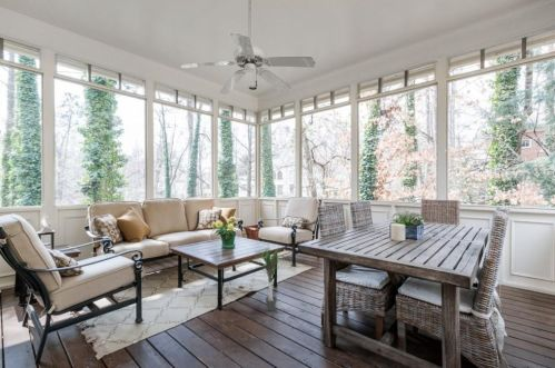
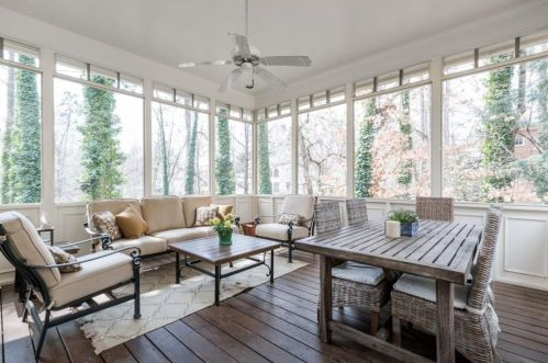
- potted plant [247,240,295,312]
